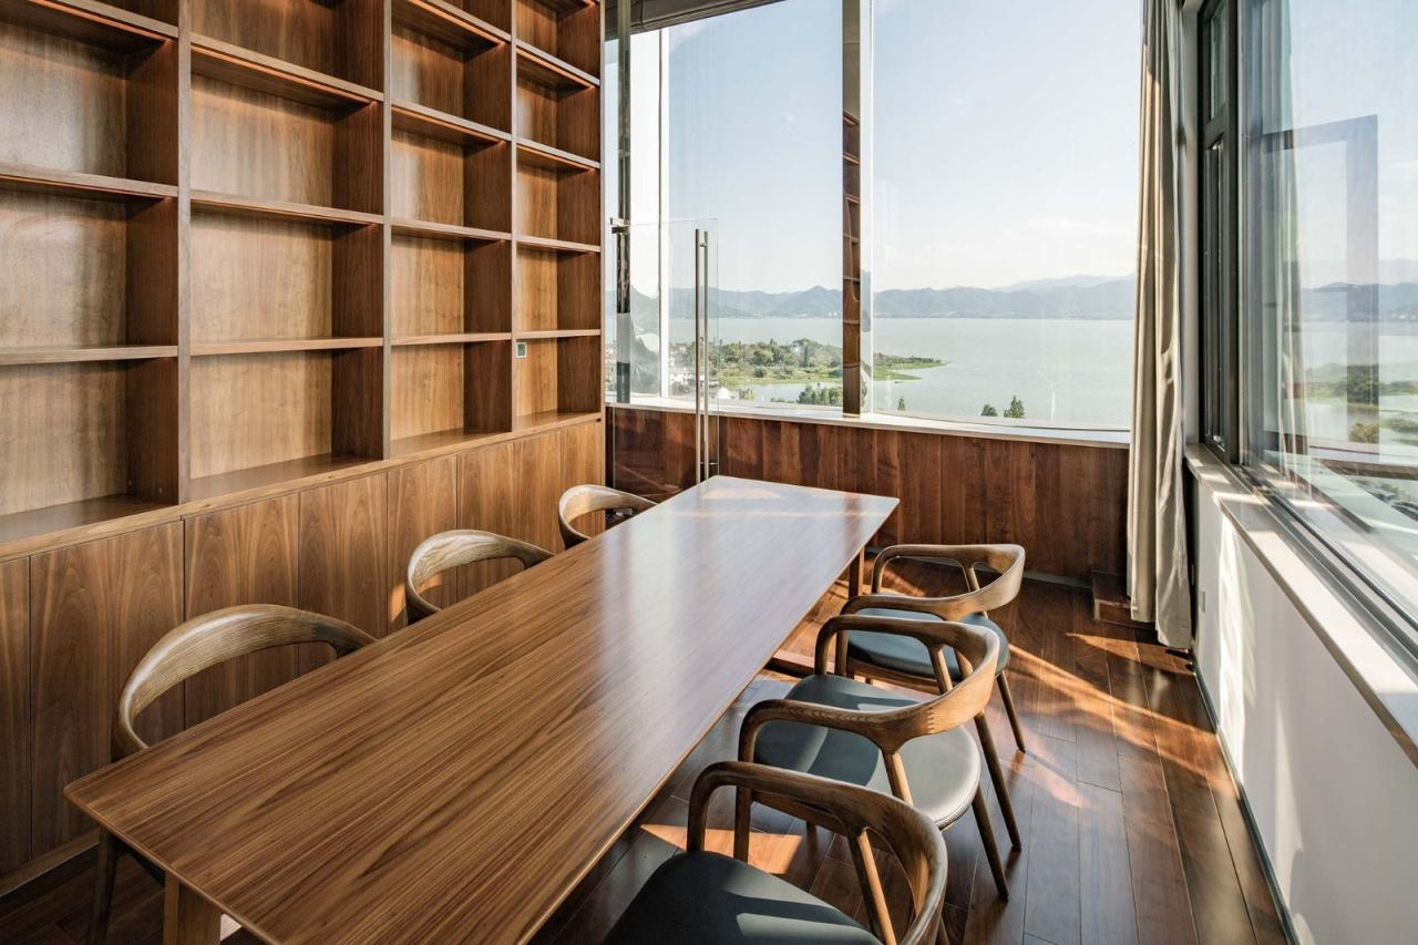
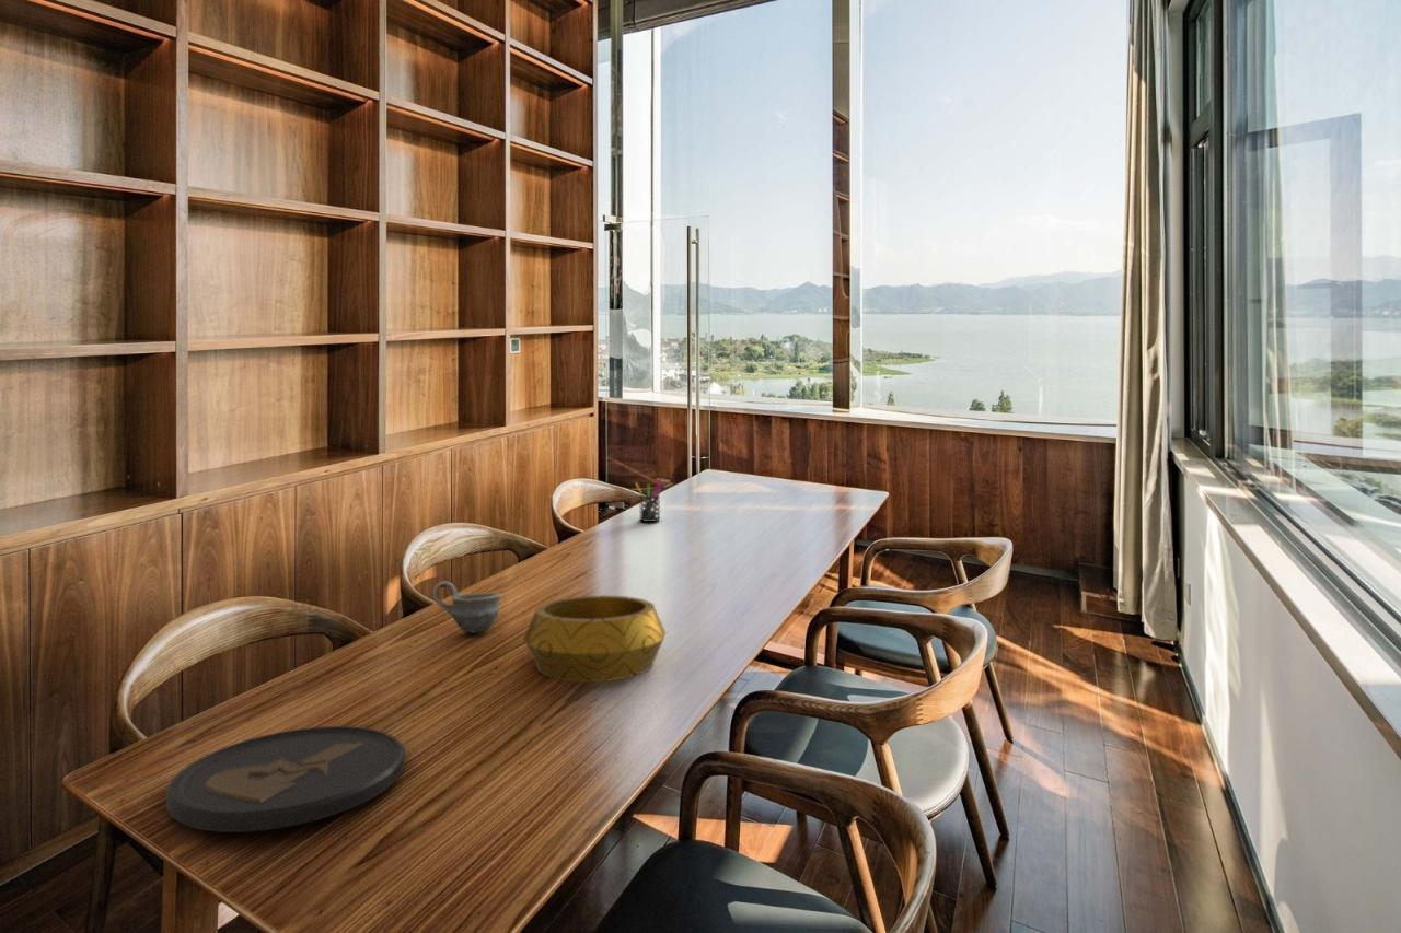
+ decorative bowl [523,594,667,684]
+ pen holder [634,477,665,523]
+ cup [431,580,502,634]
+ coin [165,725,406,833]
